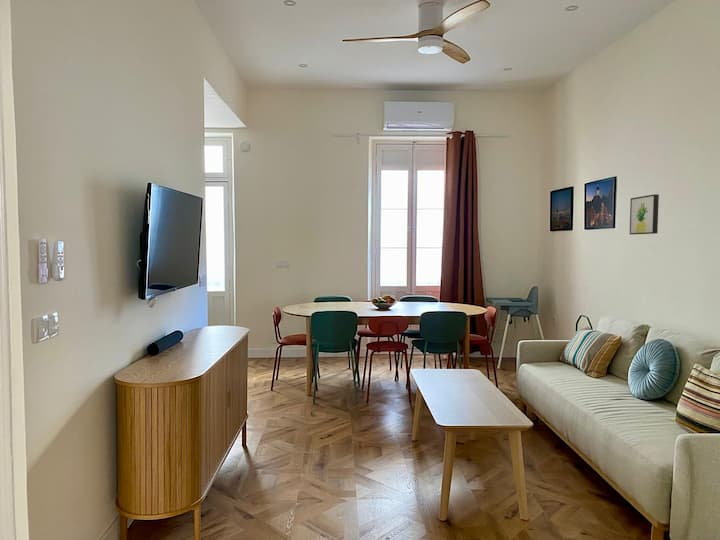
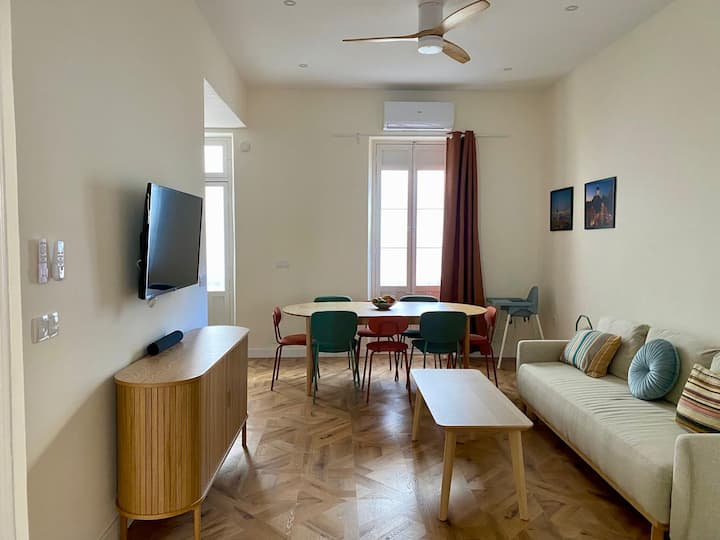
- wall art [629,193,660,235]
